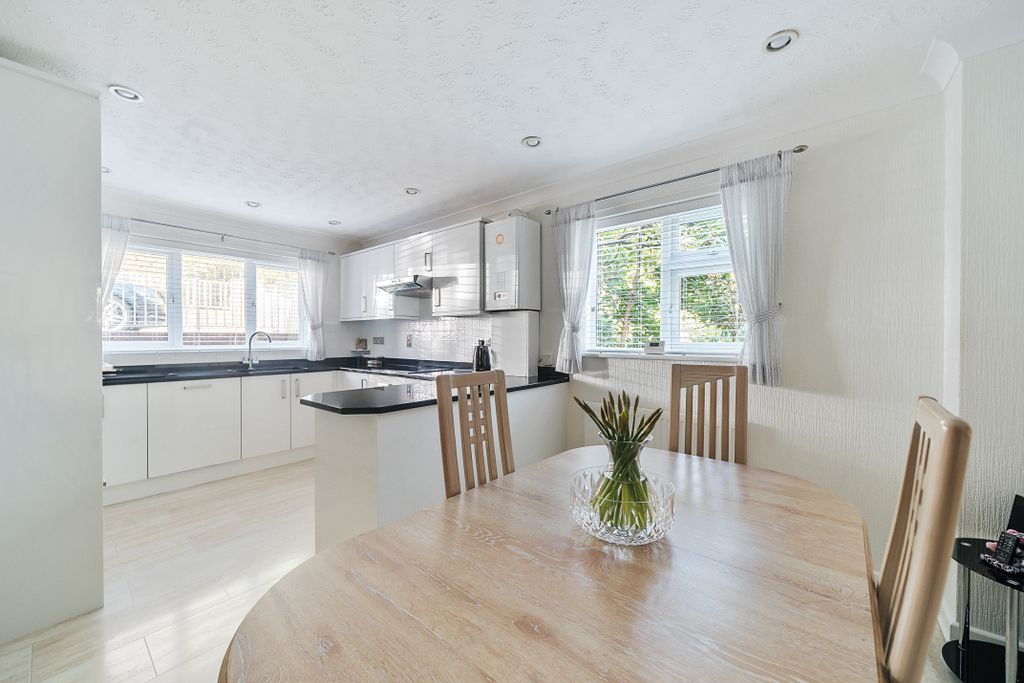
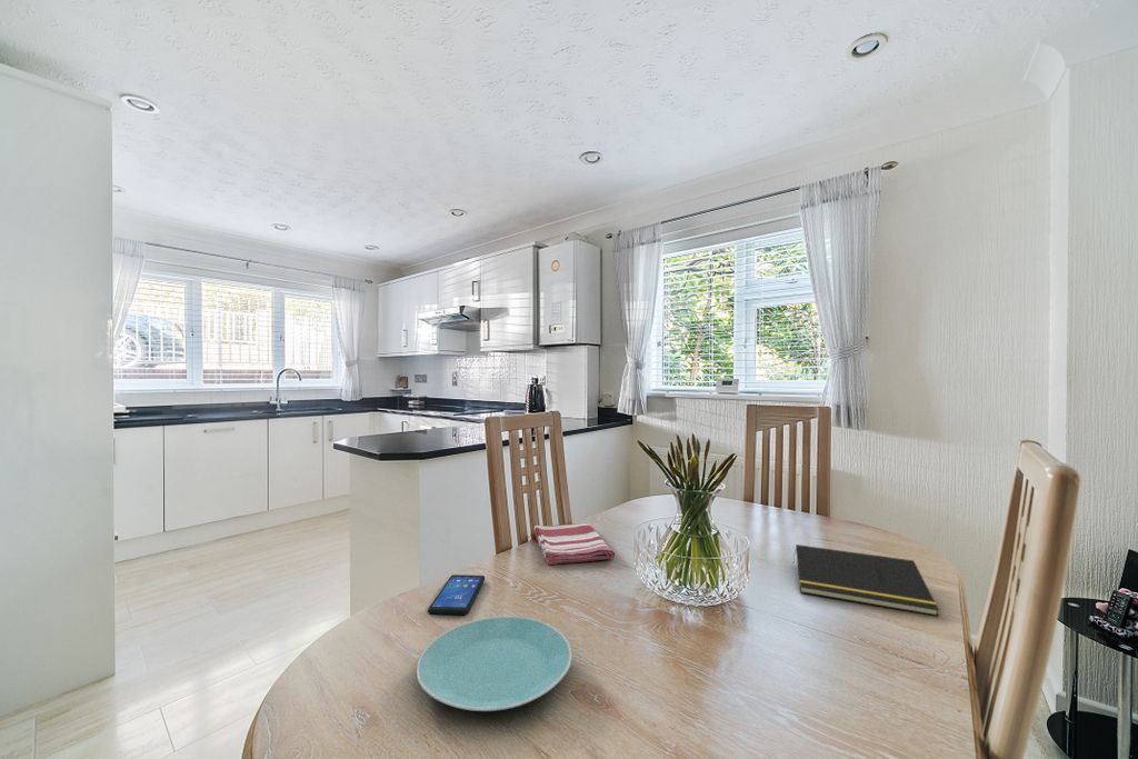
+ dish towel [532,522,616,566]
+ plate [416,616,573,712]
+ smartphone [427,573,486,616]
+ notepad [791,543,940,617]
